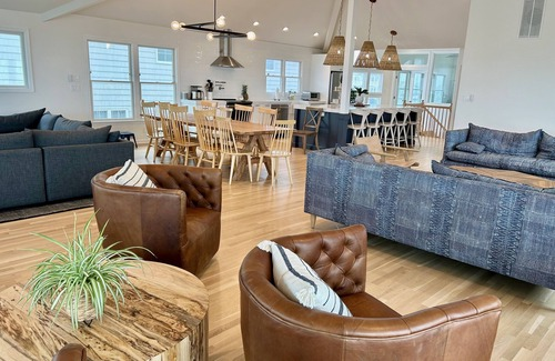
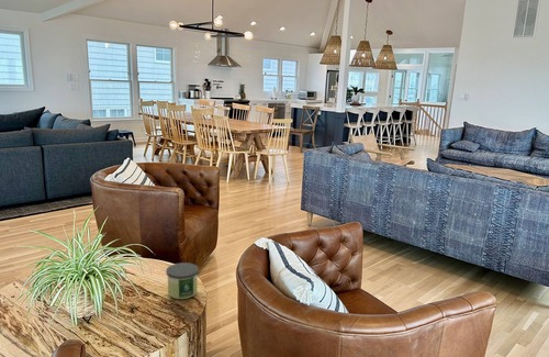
+ candle [165,261,200,300]
